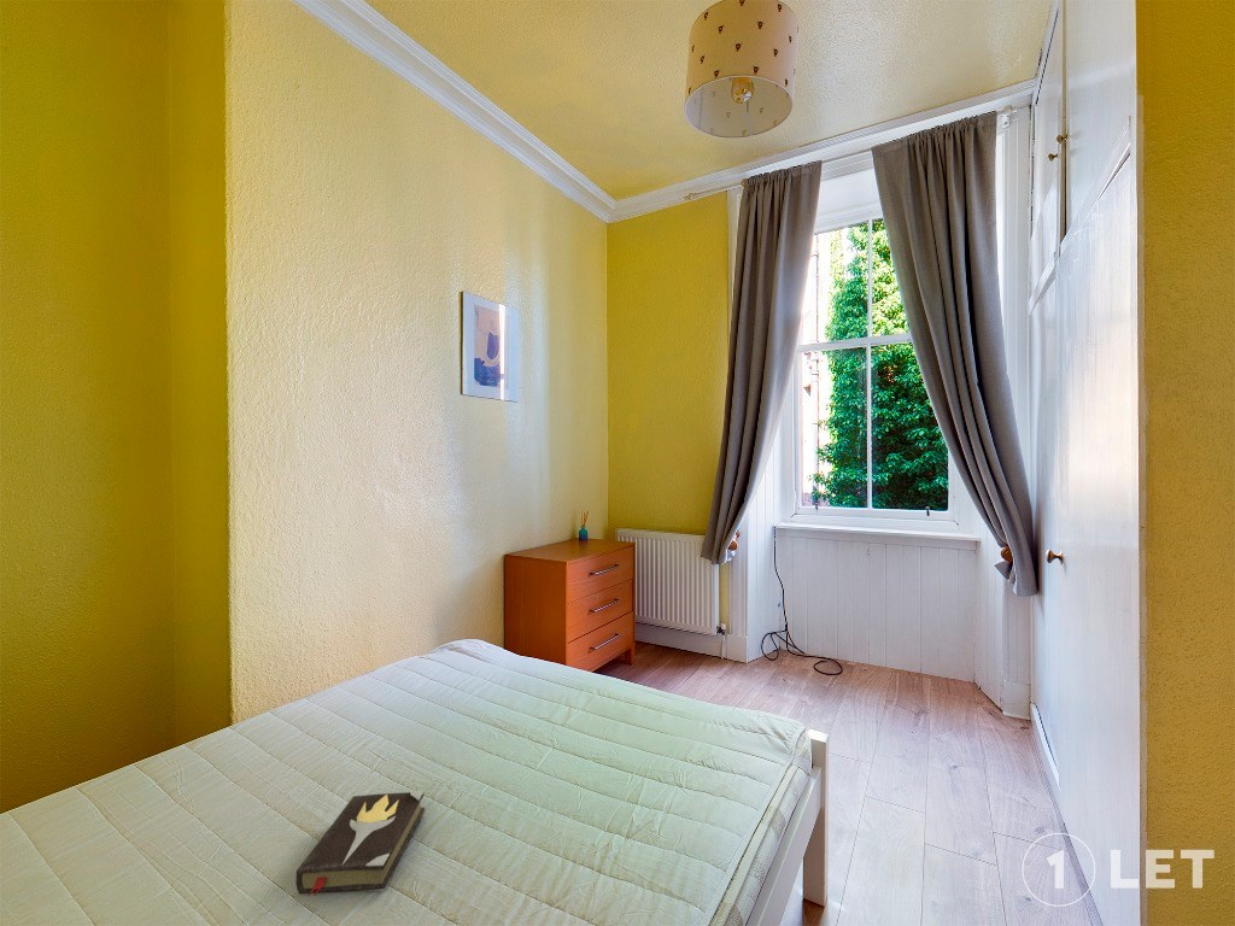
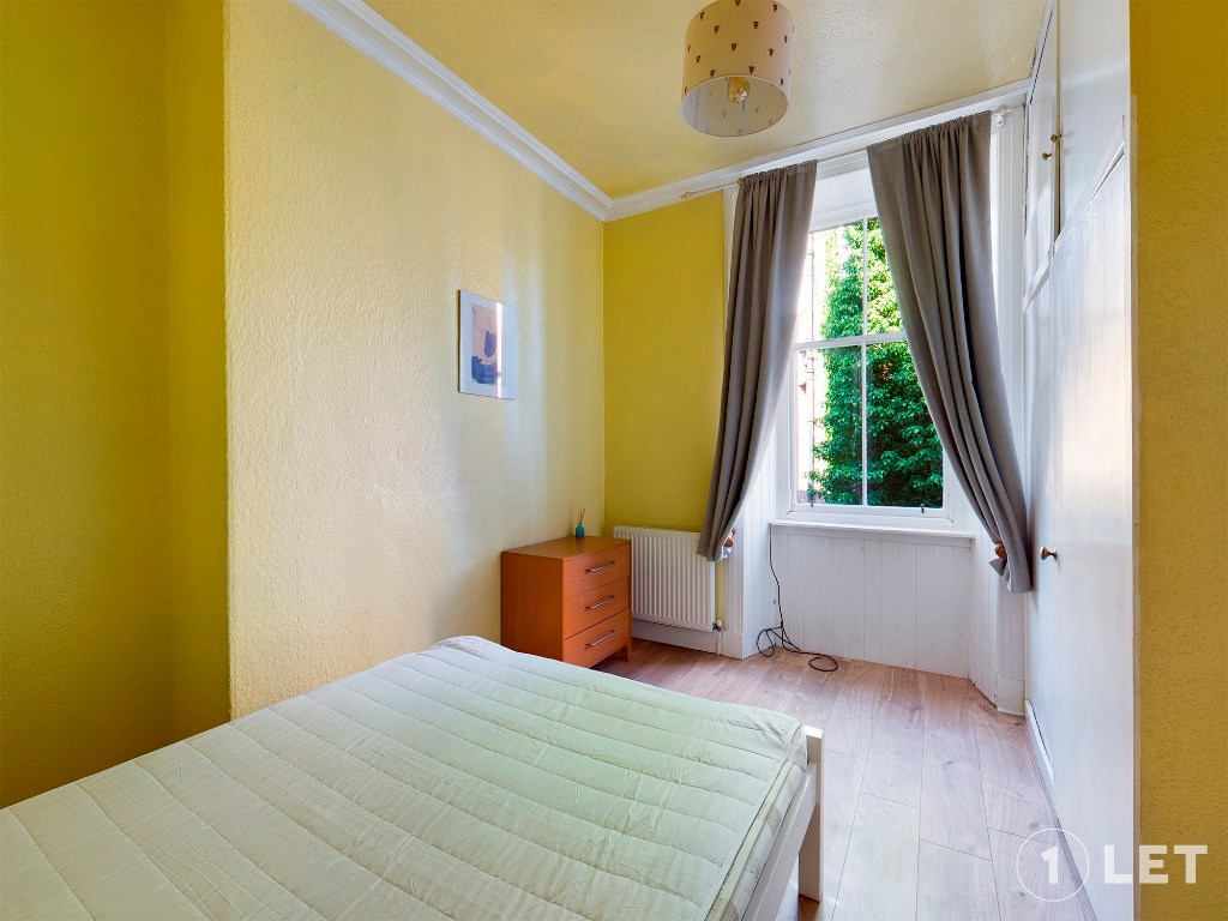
- hardback book [295,789,426,897]
